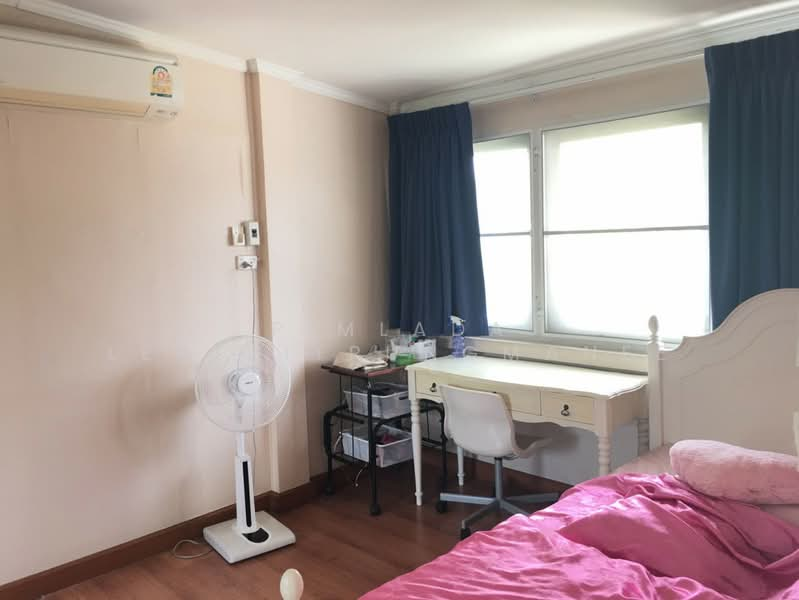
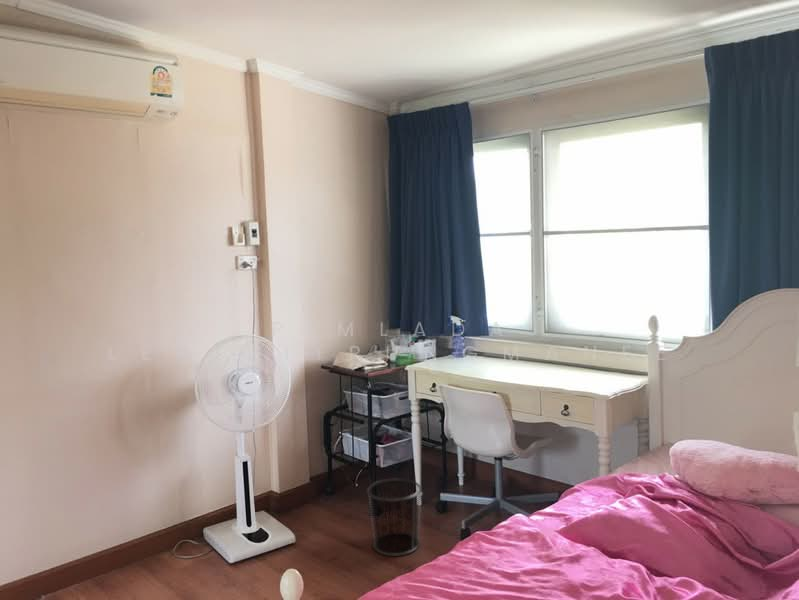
+ waste bin [366,477,423,557]
